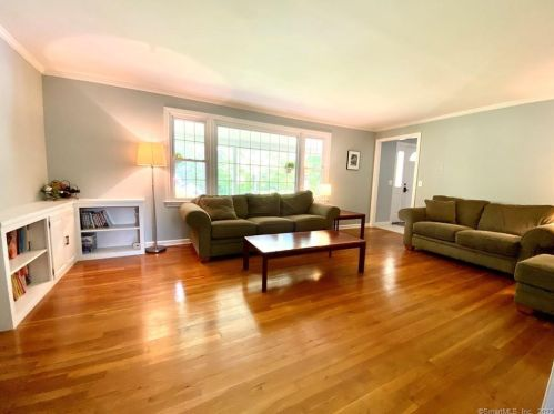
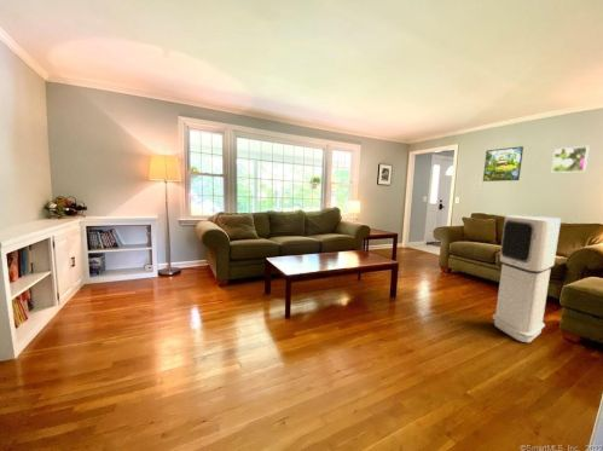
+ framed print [482,145,524,183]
+ air purifier [492,214,562,343]
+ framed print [550,145,591,174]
